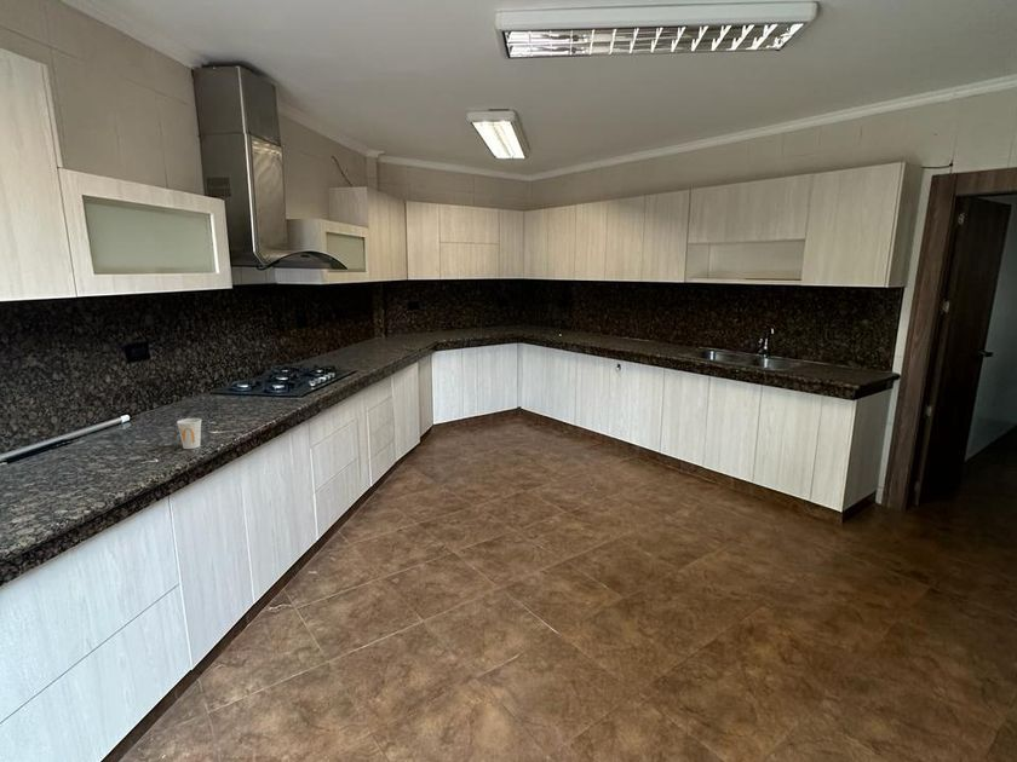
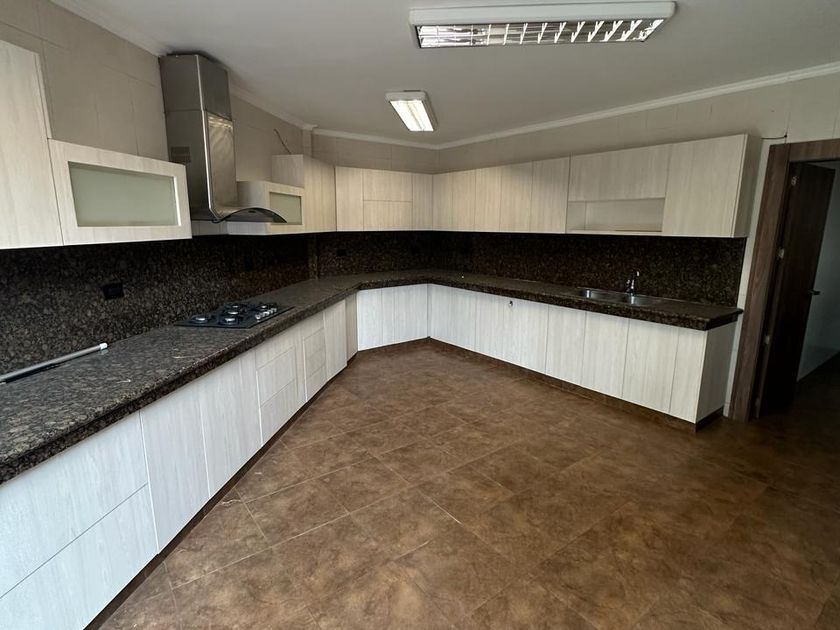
- cup [176,417,202,450]
